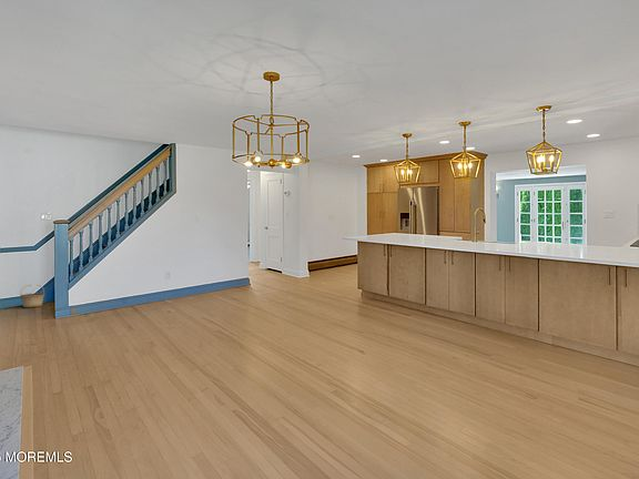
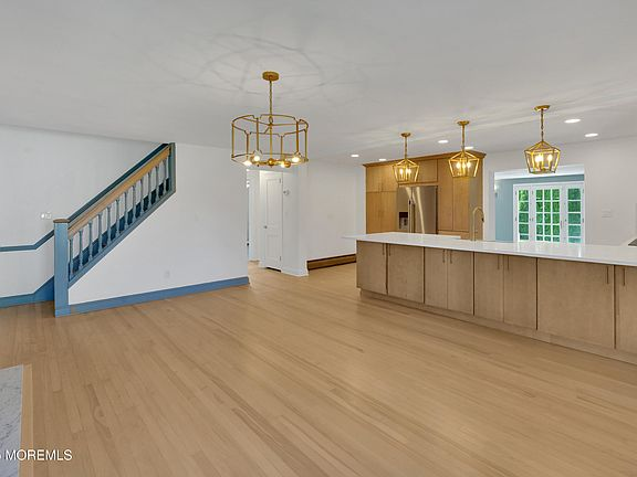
- basket [19,284,45,308]
